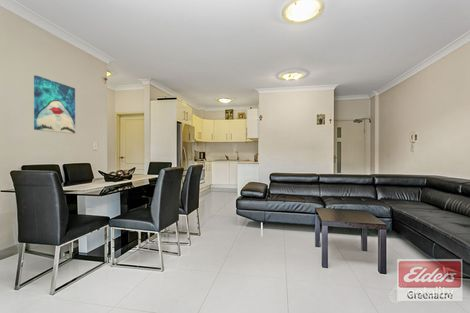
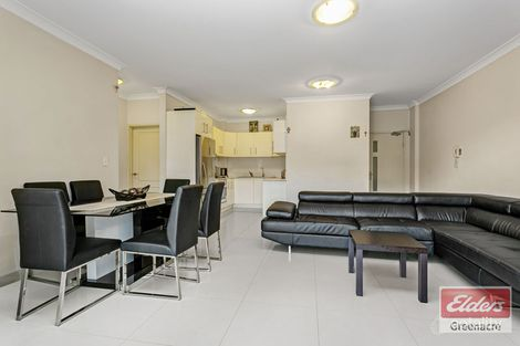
- wall art [33,74,76,135]
